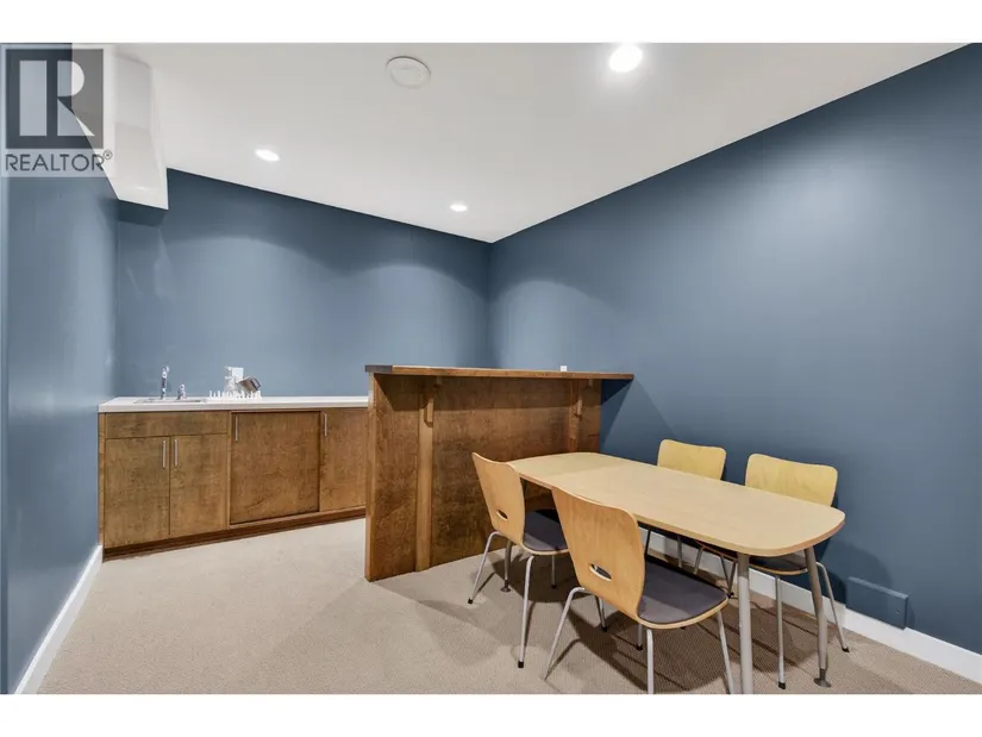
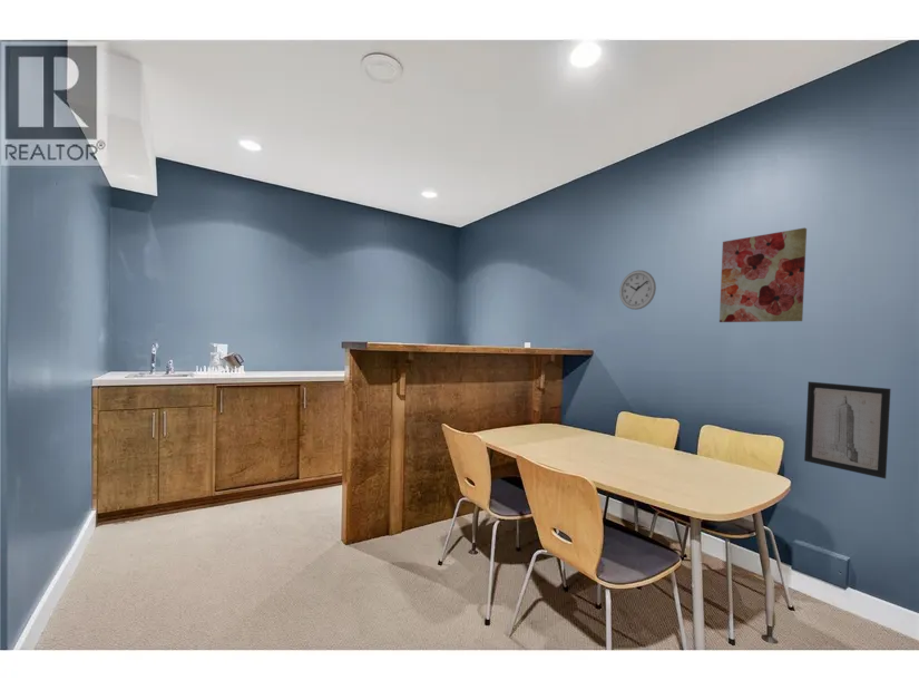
+ wall clock [618,270,657,311]
+ wall art [803,380,892,479]
+ wall art [718,226,808,323]
